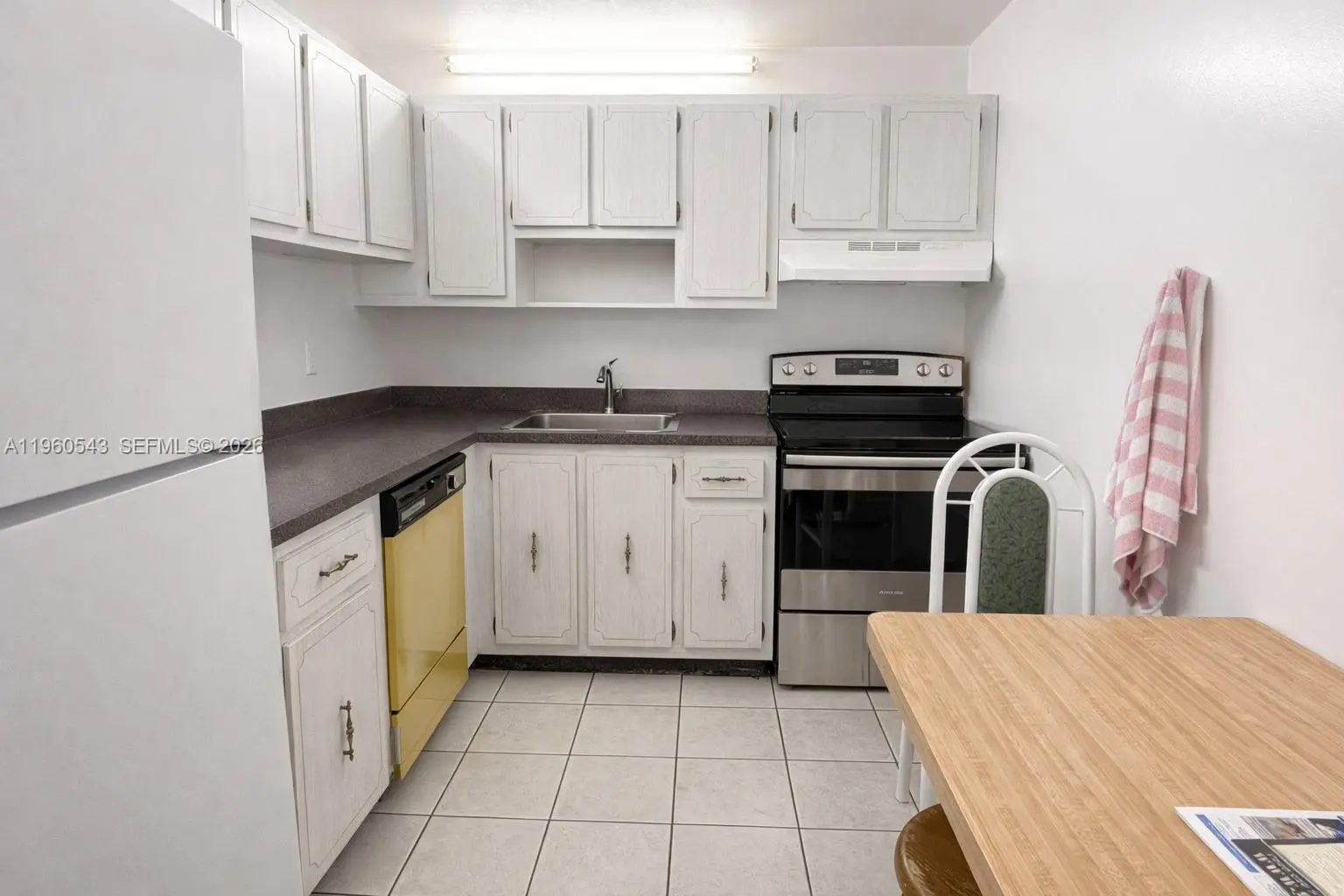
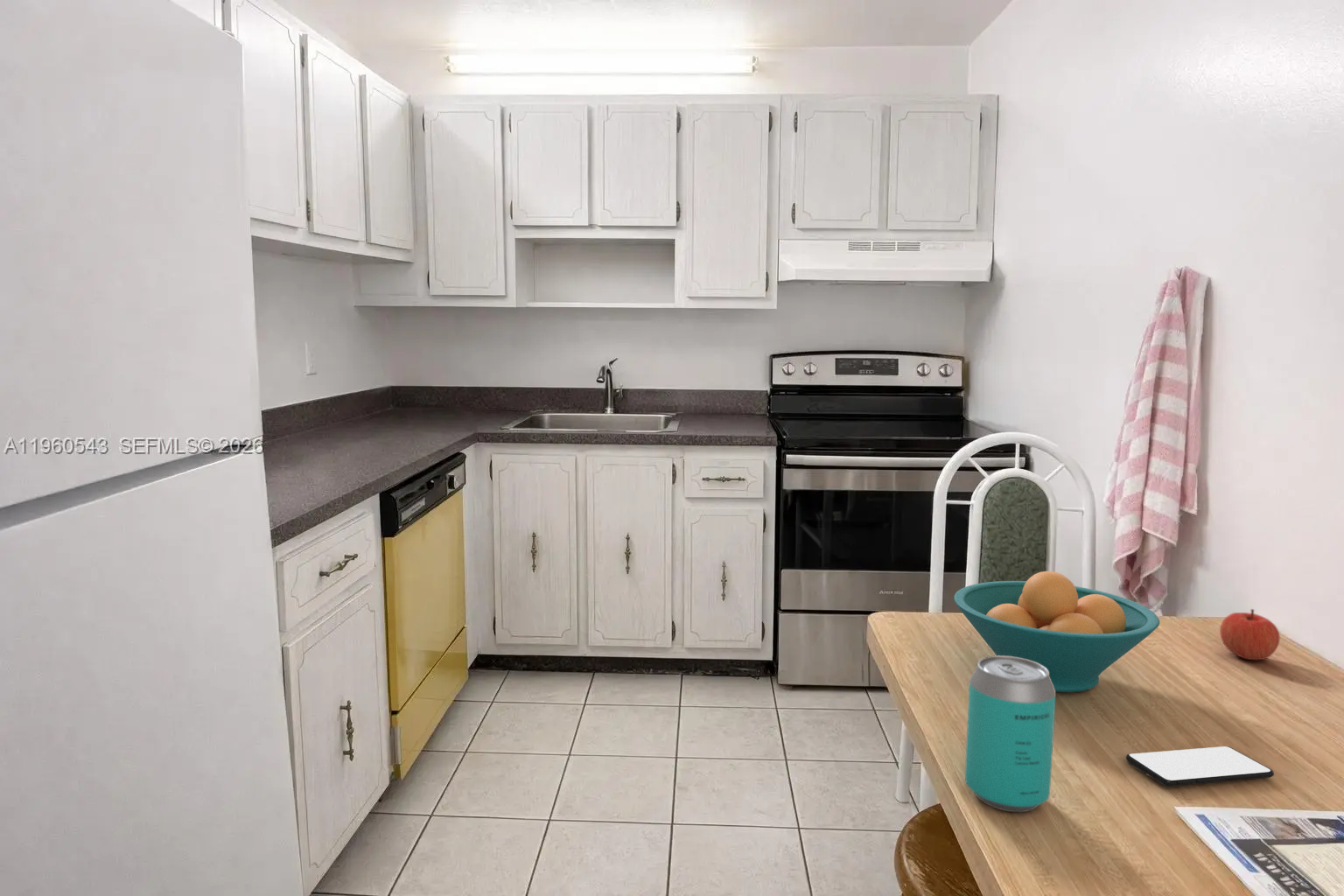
+ fruit bowl [953,570,1160,693]
+ apple [1219,608,1281,661]
+ beverage can [964,655,1056,813]
+ smartphone [1125,746,1275,788]
